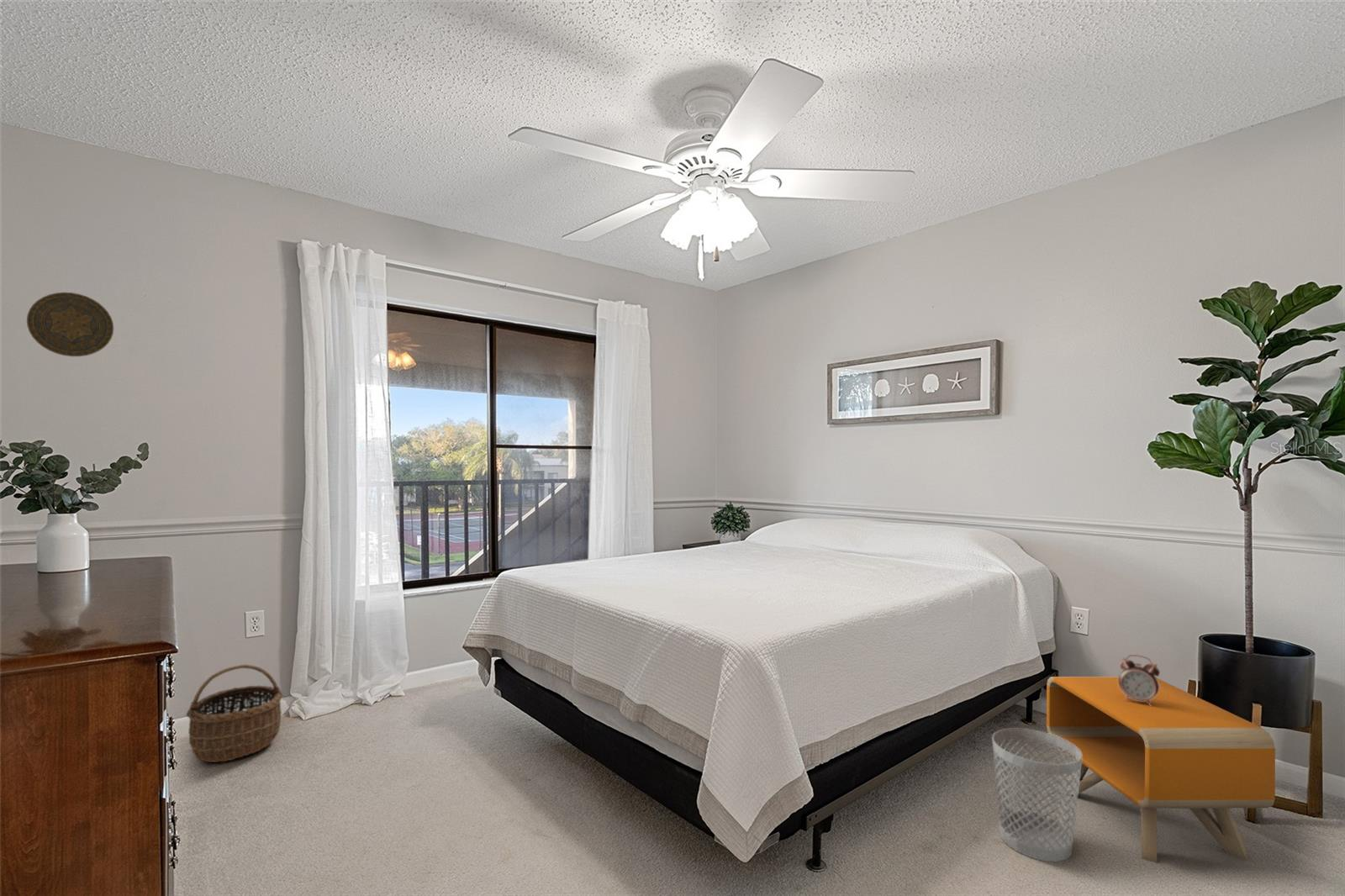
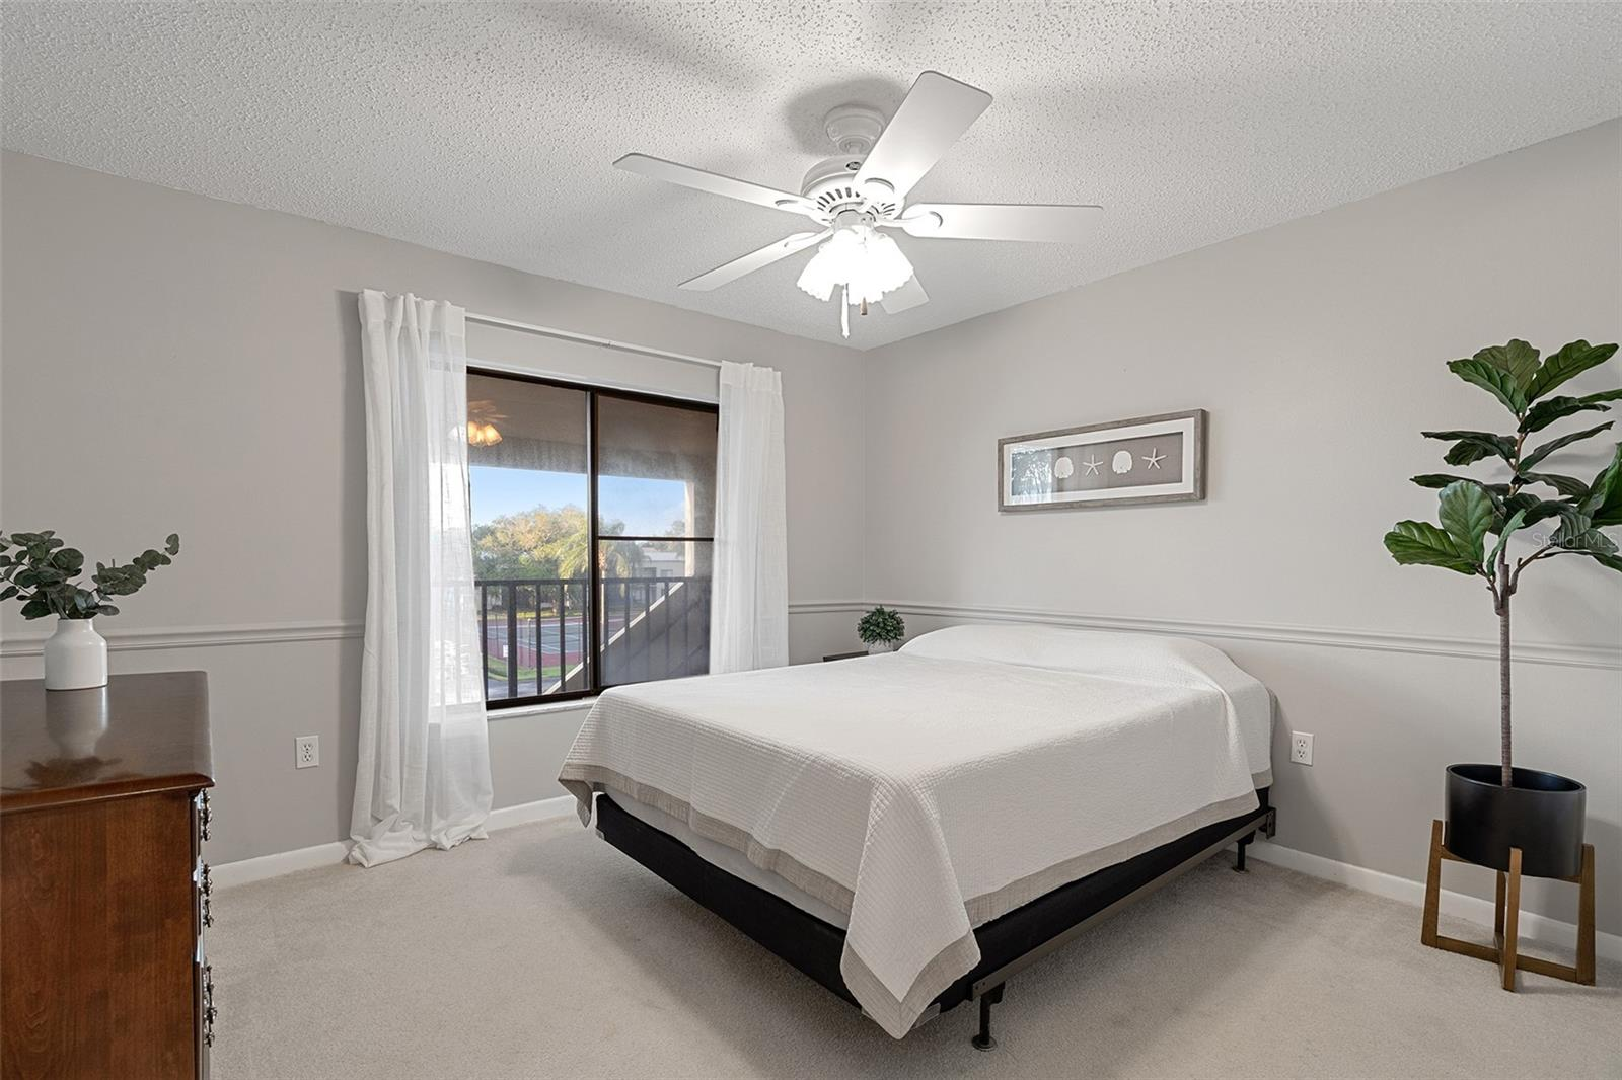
- decorative plate [26,292,114,357]
- nightstand [1046,676,1276,864]
- alarm clock [1118,654,1161,706]
- wastebasket [991,727,1082,862]
- wicker basket [185,664,283,763]
